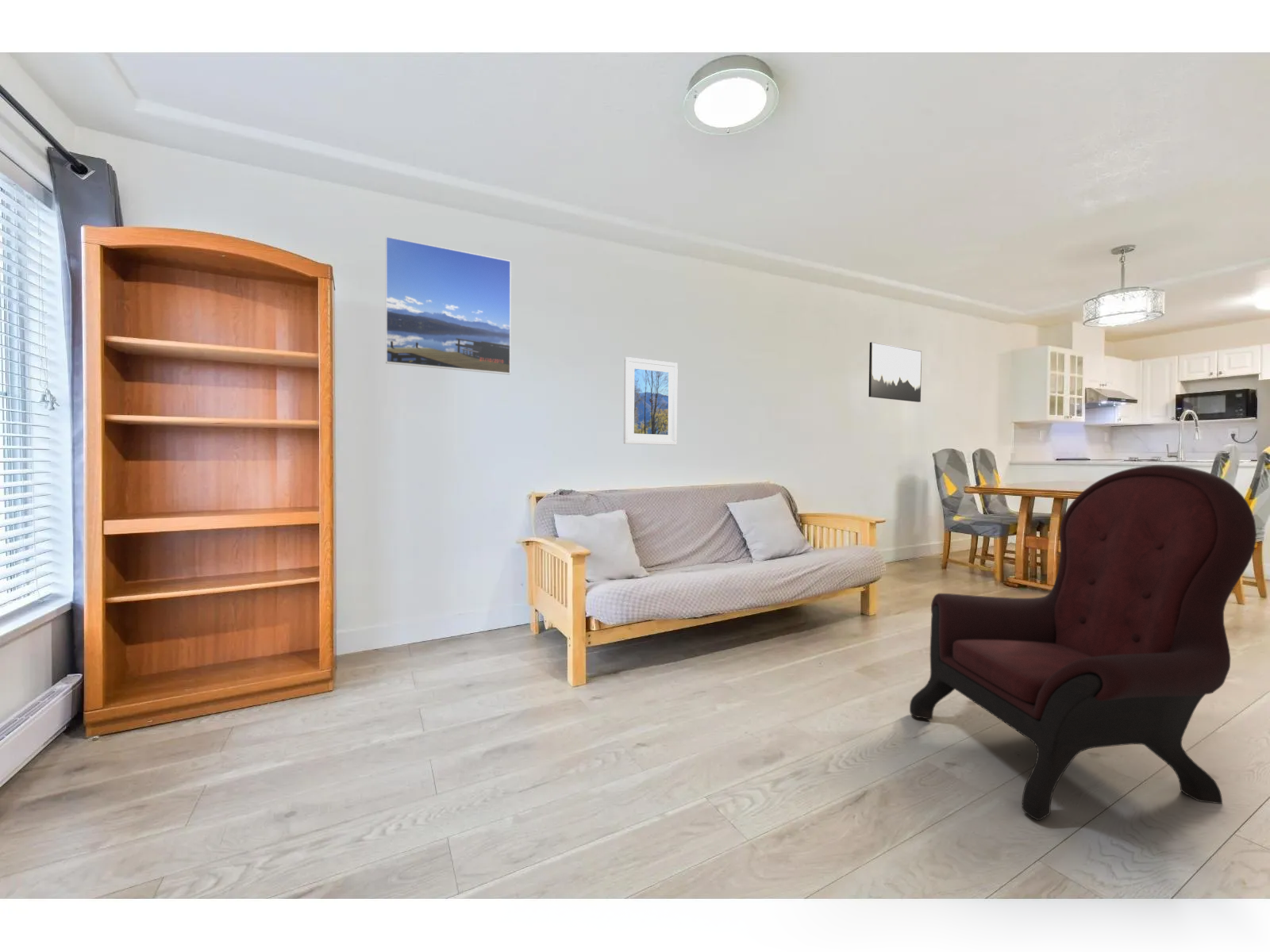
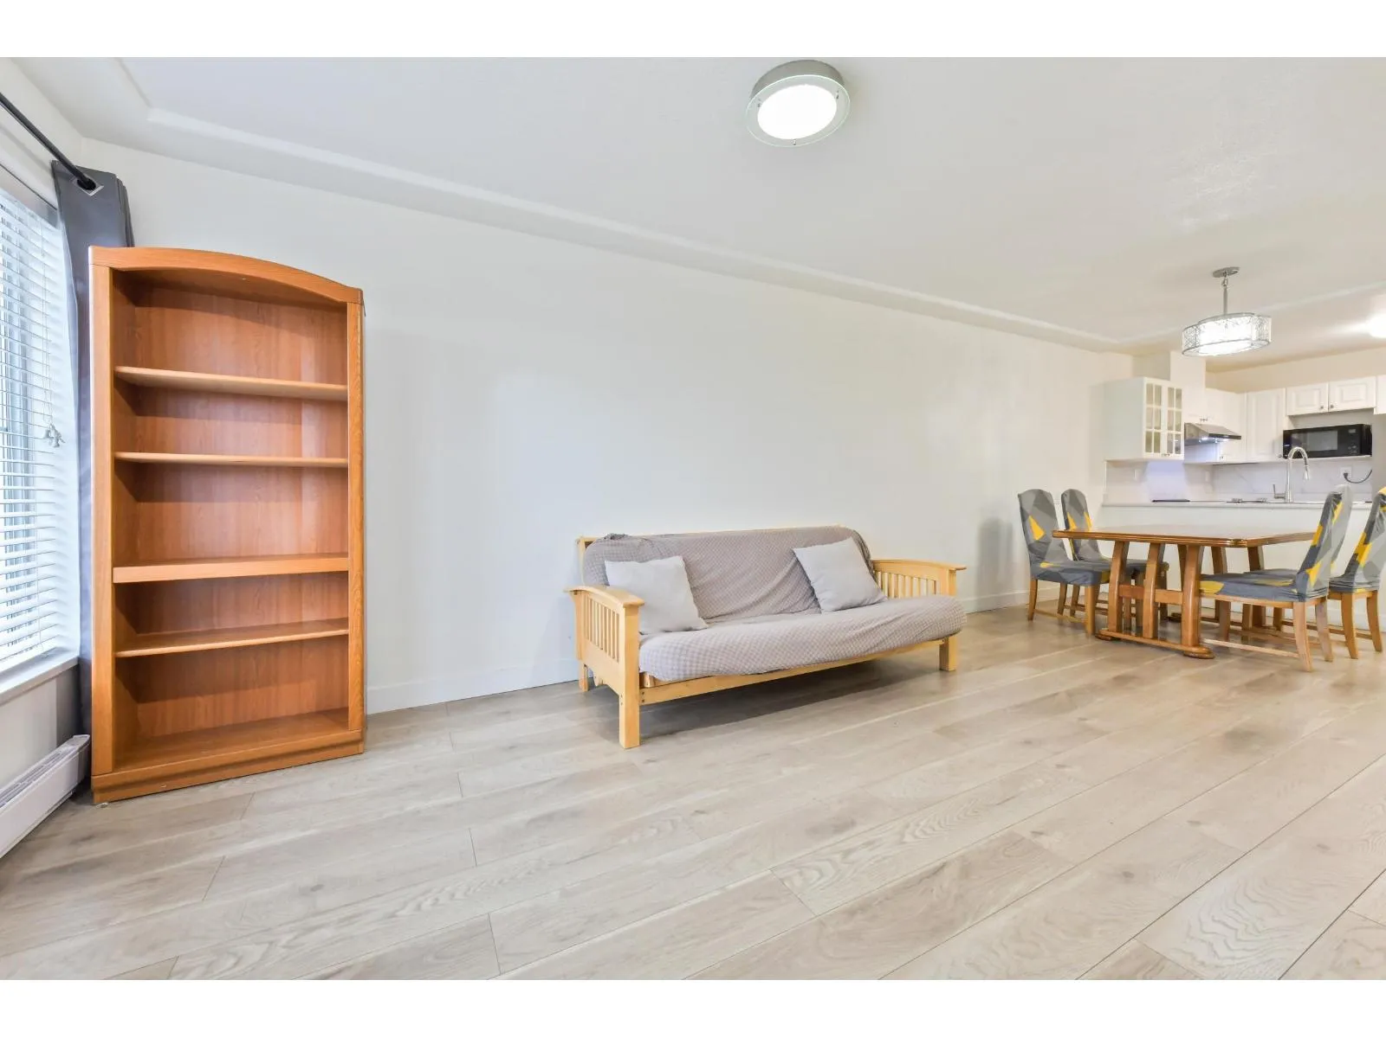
- wall art [868,341,922,403]
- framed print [623,356,679,446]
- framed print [385,236,512,375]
- armchair [909,464,1257,821]
